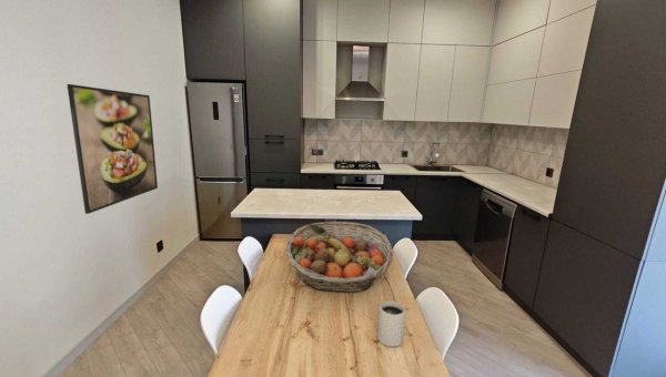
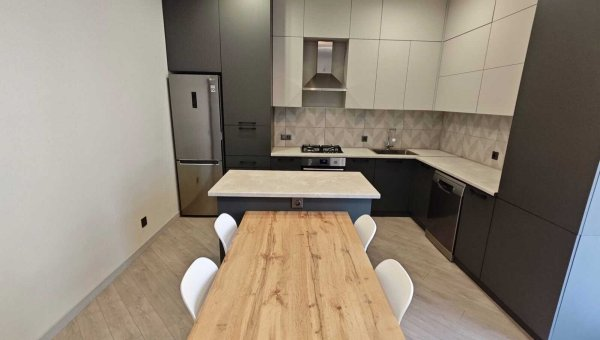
- fruit basket [284,221,394,293]
- mug [376,300,406,348]
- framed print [65,83,159,215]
